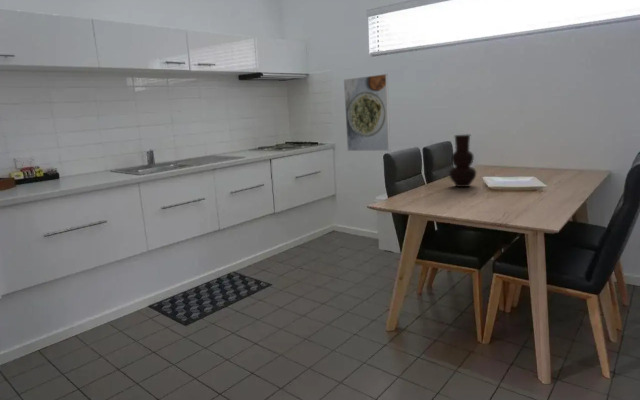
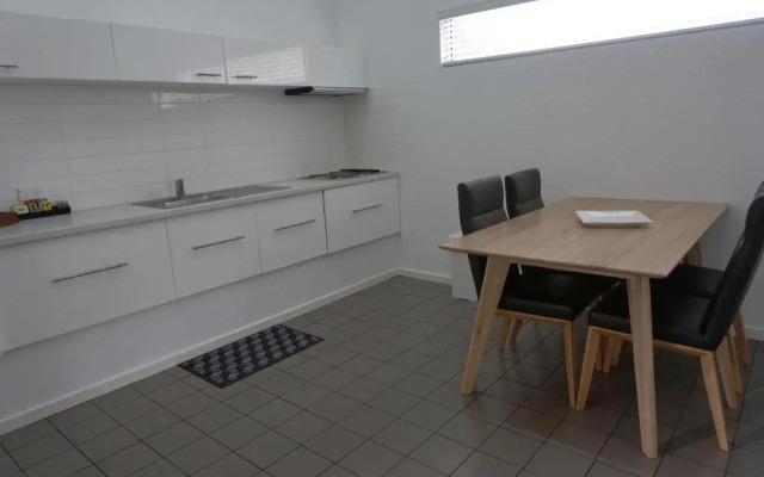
- vase [448,133,477,188]
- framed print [343,73,391,152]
